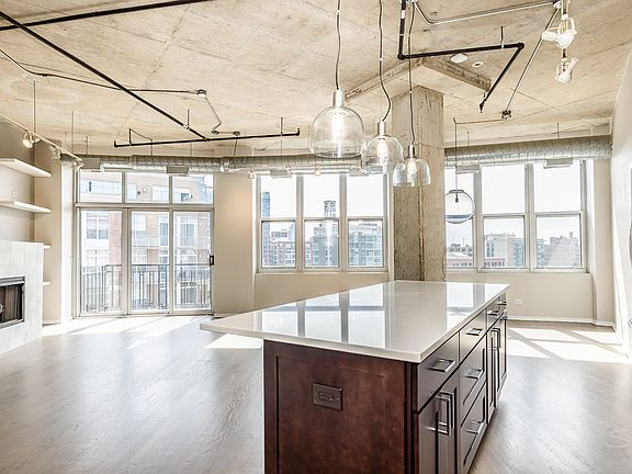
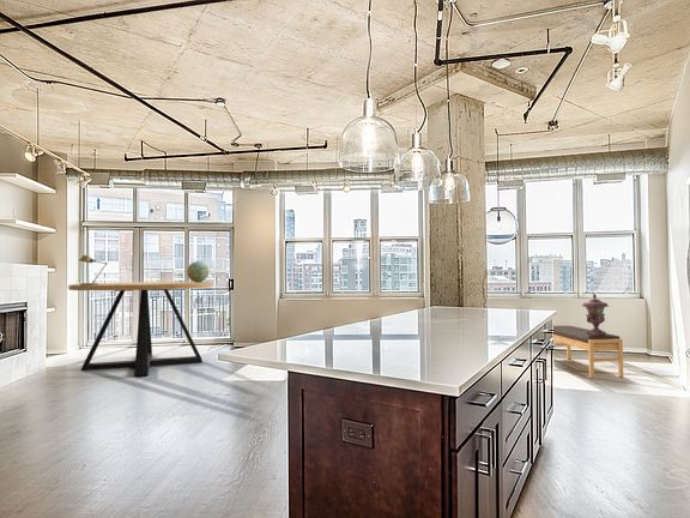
+ lamp [78,254,109,285]
+ bench [552,325,624,379]
+ dining table [67,281,213,378]
+ decorative globe [186,260,210,282]
+ decorative urn [581,293,610,336]
